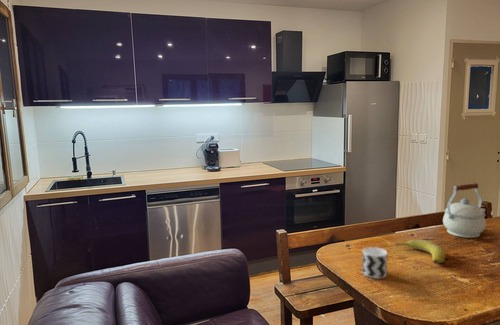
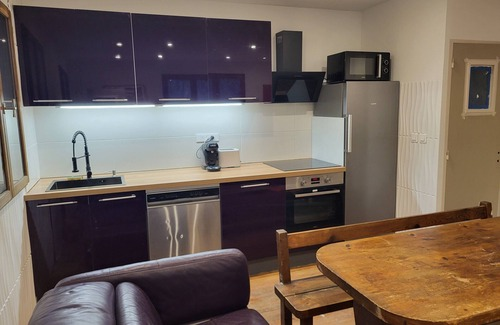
- kettle [442,182,487,239]
- cup [361,246,388,279]
- fruit [392,239,446,264]
